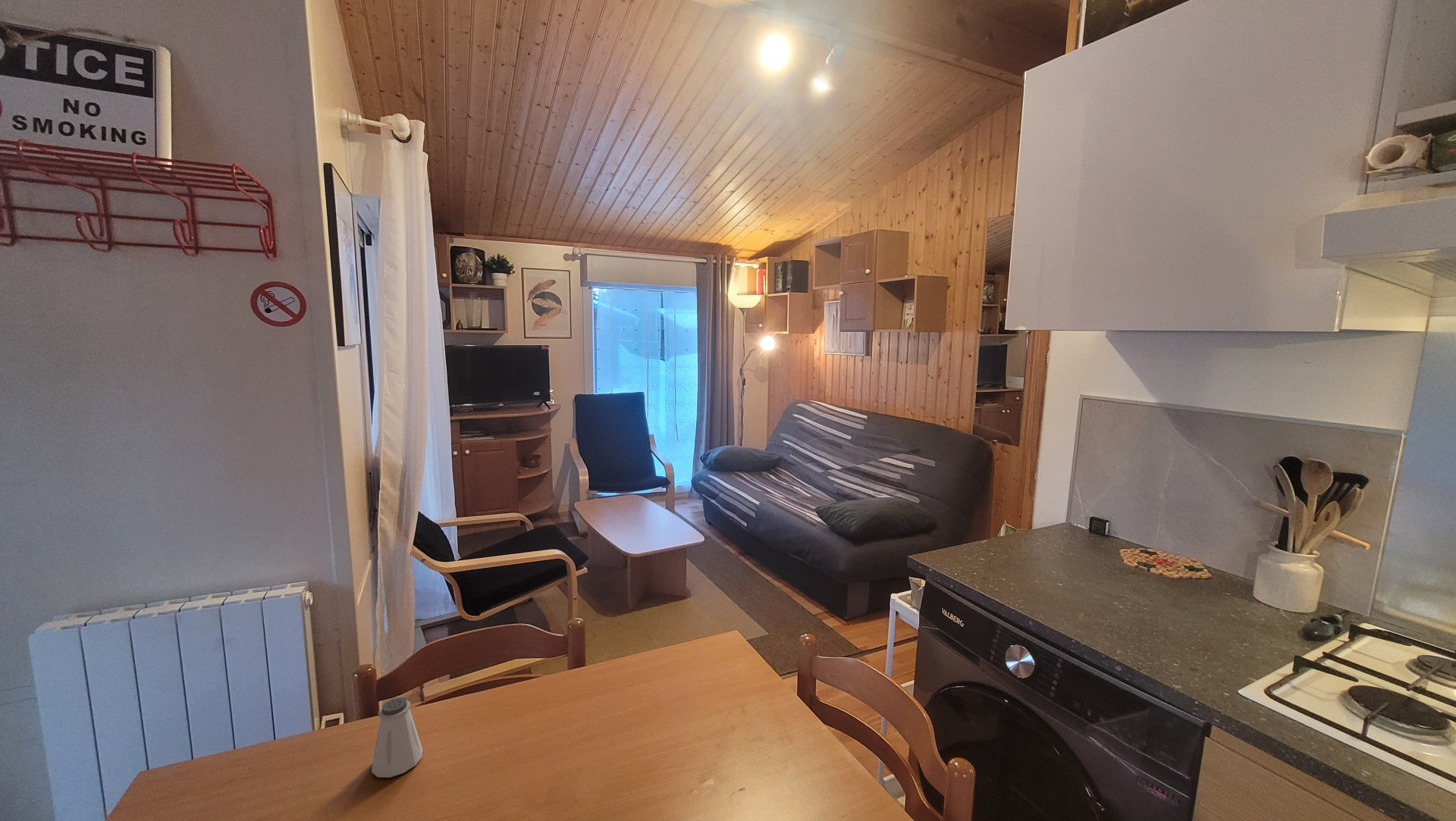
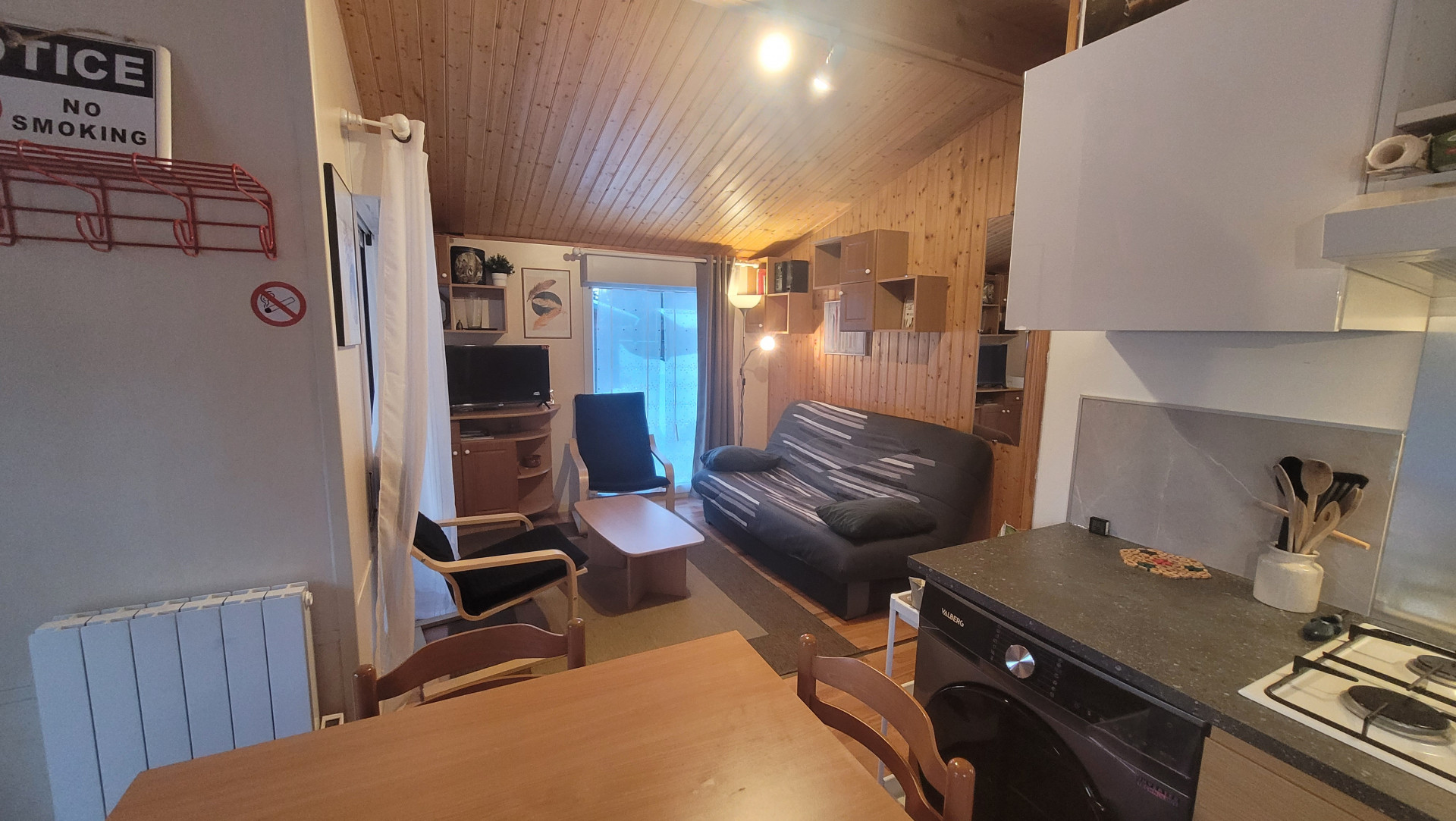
- saltshaker [371,697,423,779]
